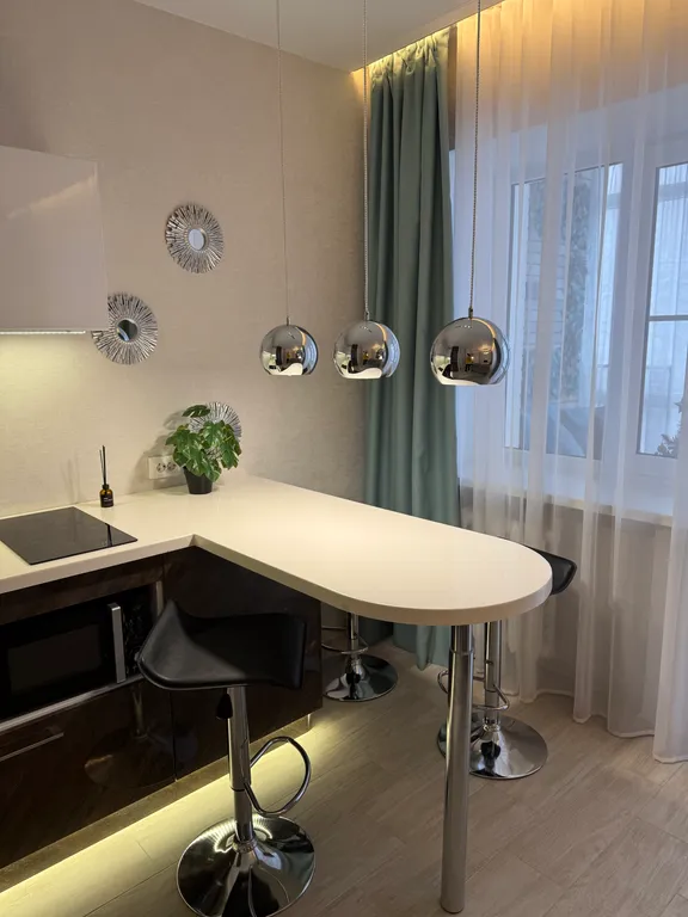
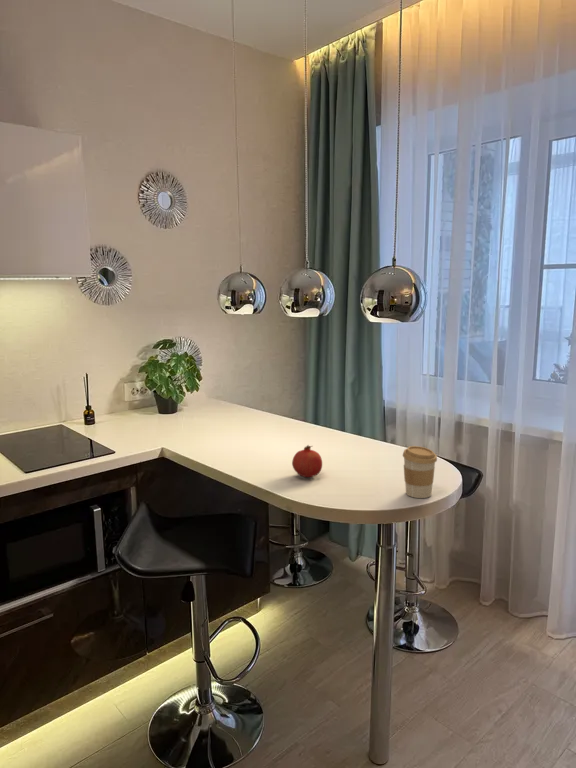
+ fruit [291,444,323,478]
+ coffee cup [402,445,438,499]
